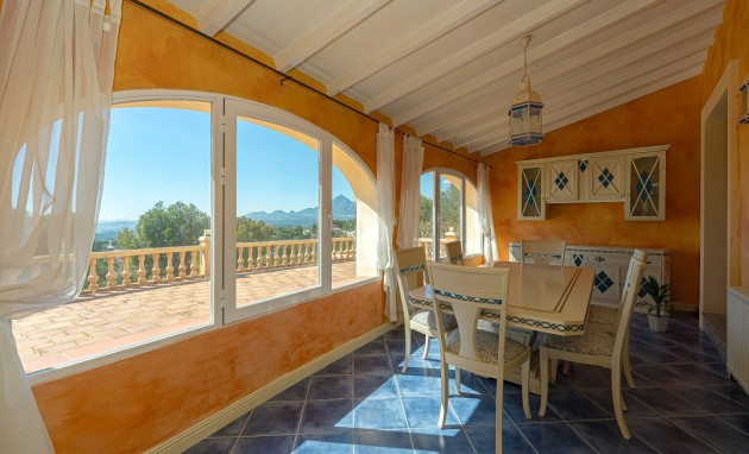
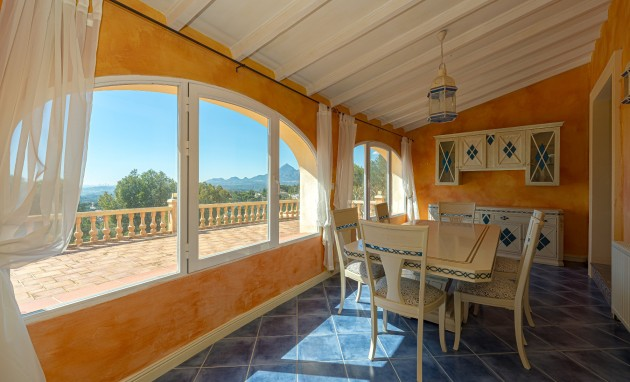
- indoor plant [634,273,685,333]
